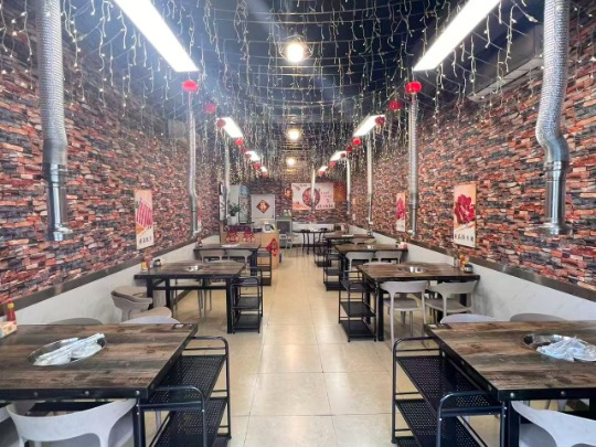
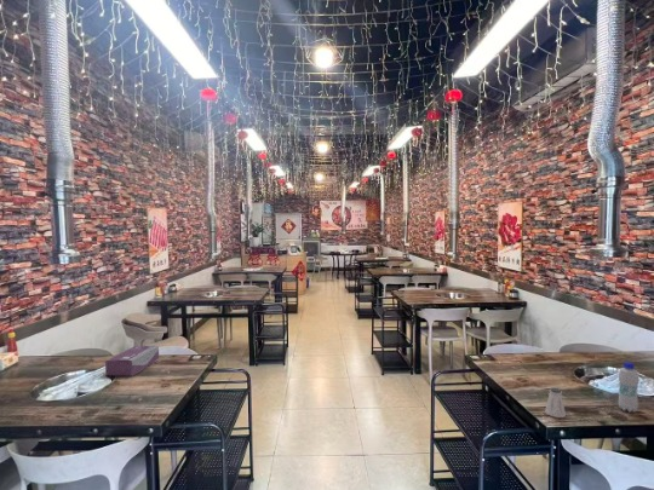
+ bottle [618,361,641,414]
+ tissue box [104,345,160,377]
+ saltshaker [544,386,567,419]
